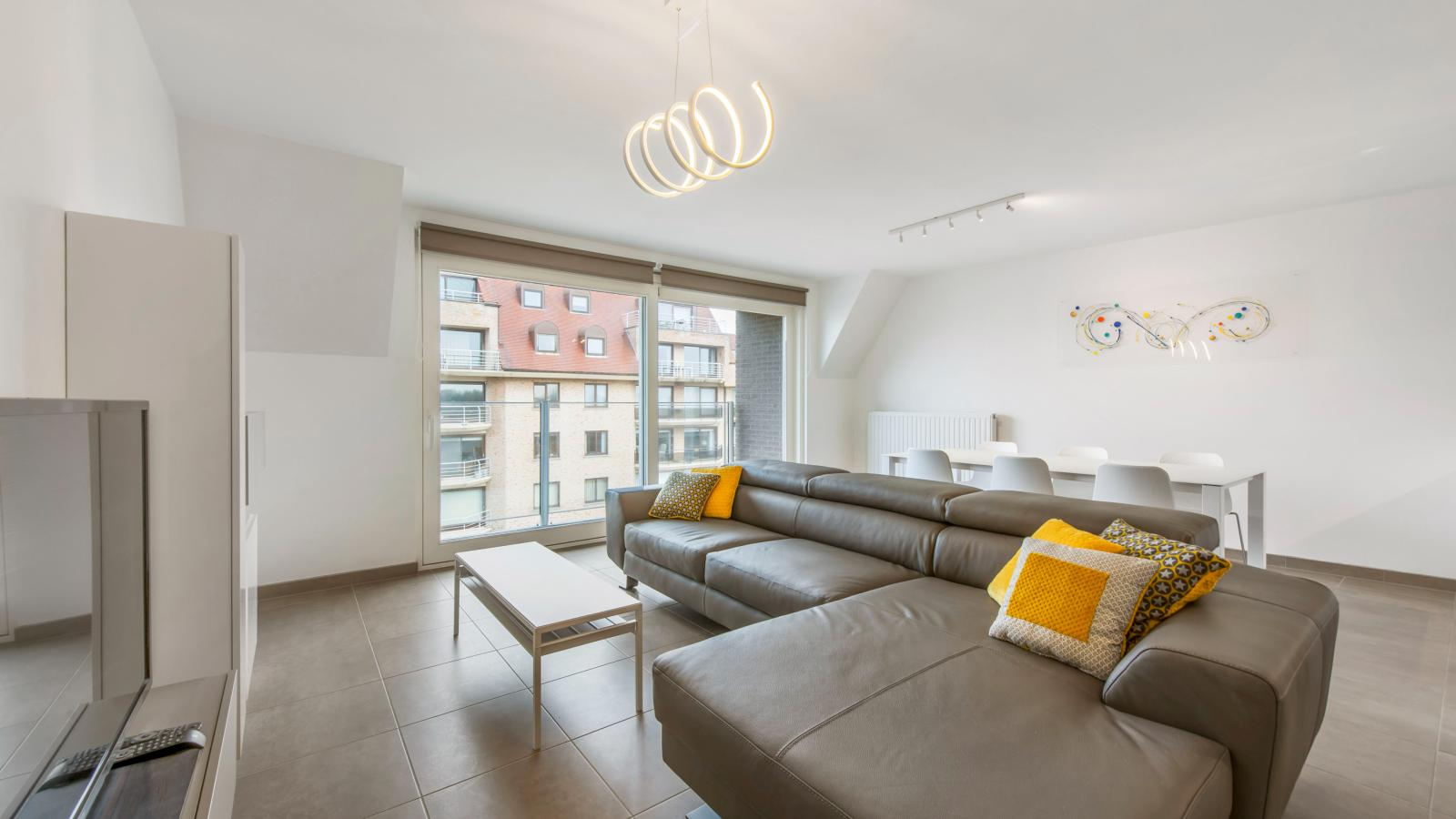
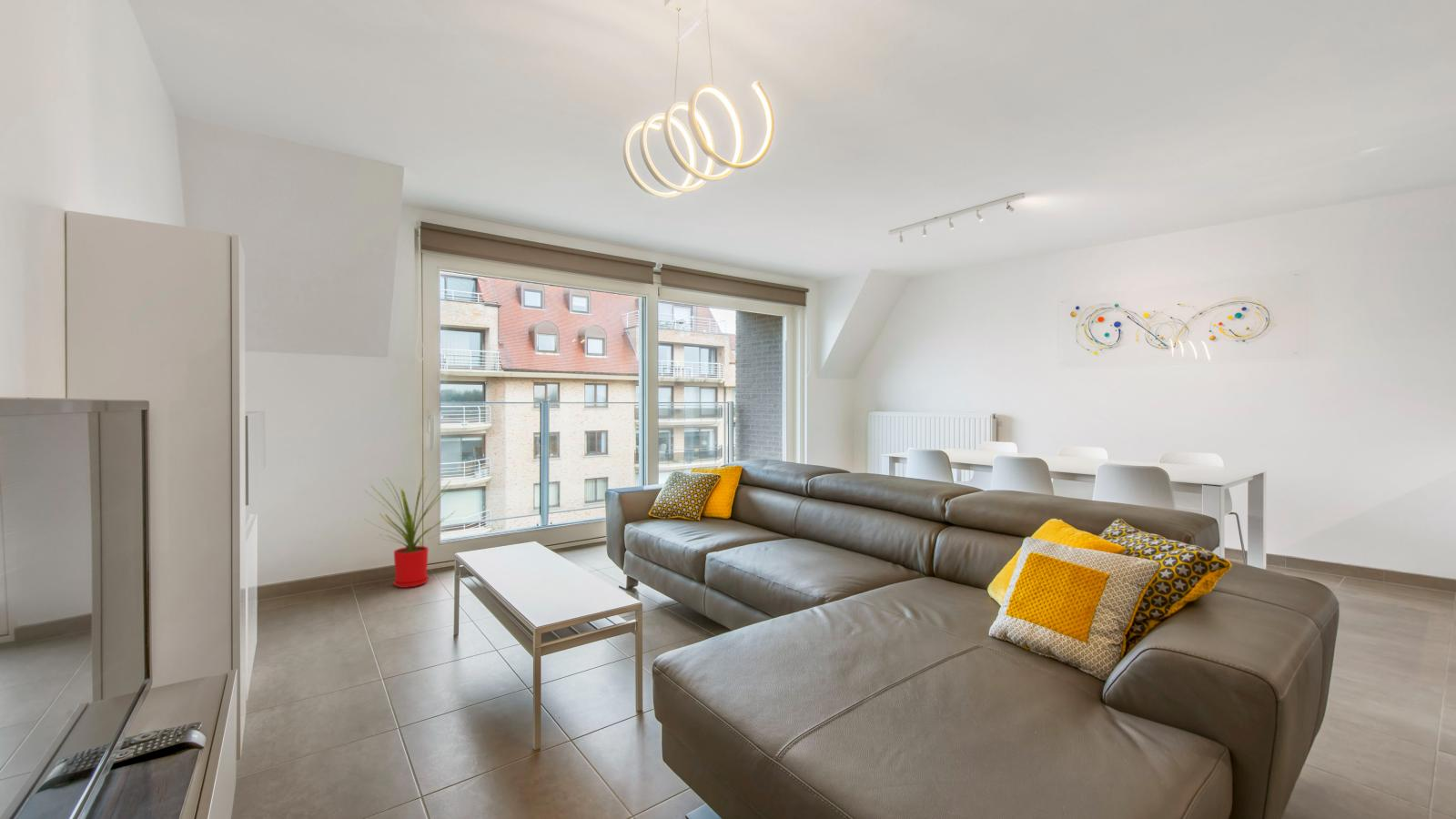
+ house plant [363,470,457,589]
